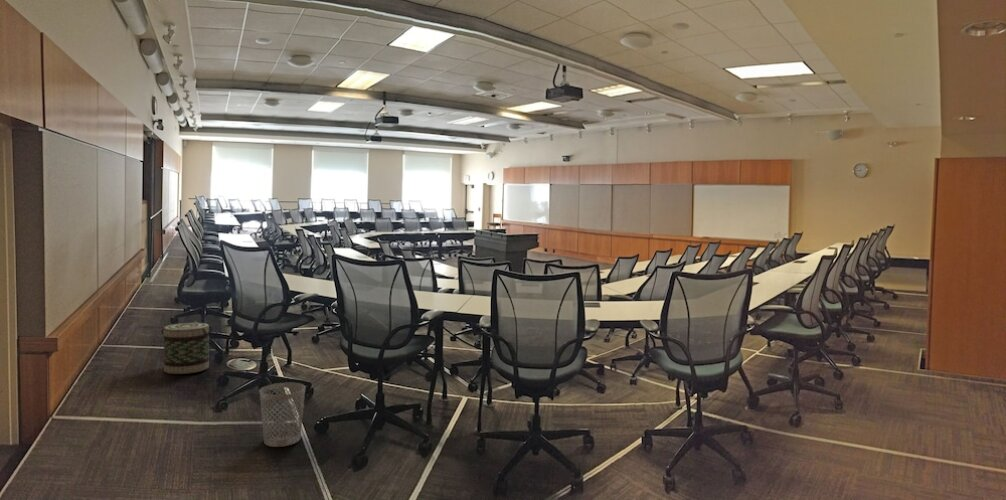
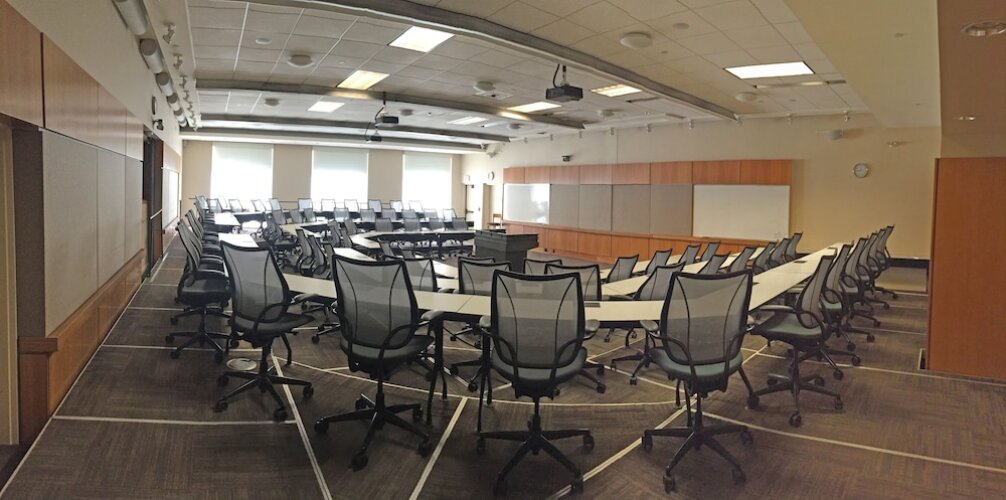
- wastebasket [259,382,306,448]
- basket [160,320,212,375]
